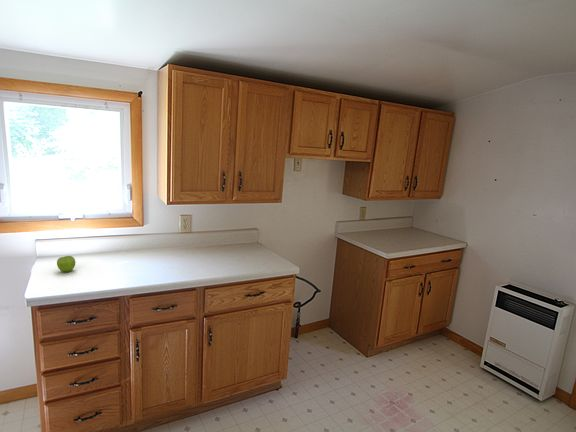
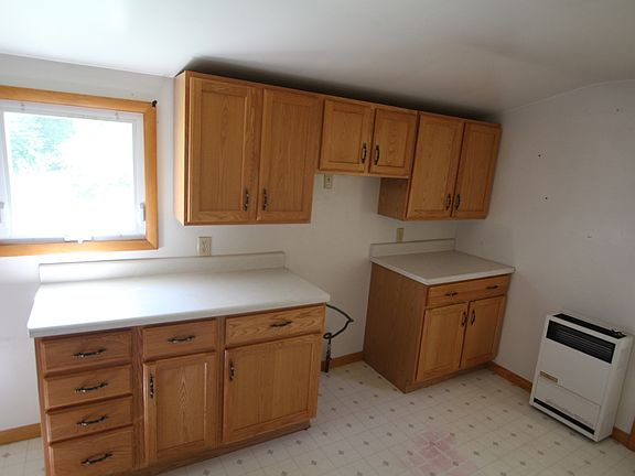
- fruit [56,255,77,273]
